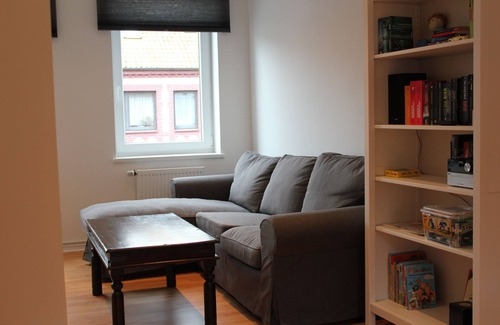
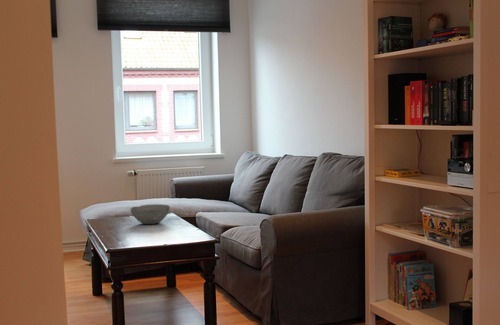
+ bowl [129,203,171,225]
